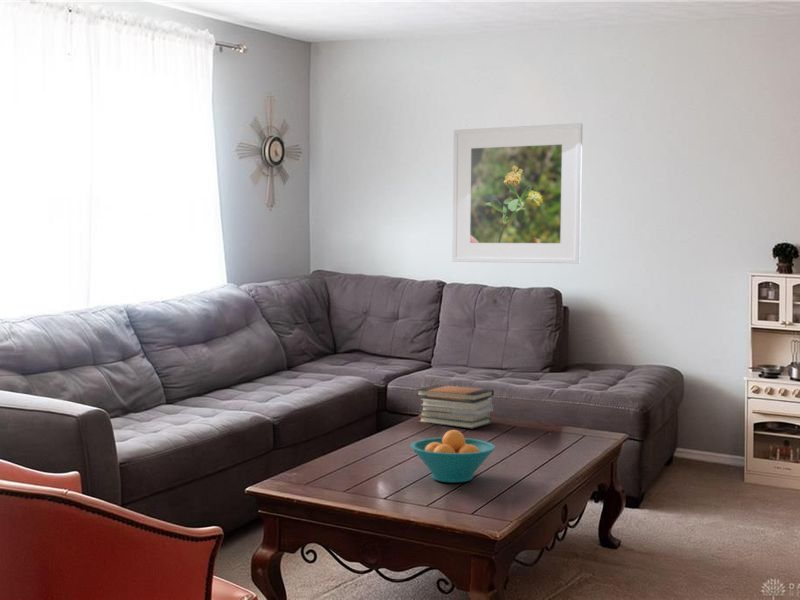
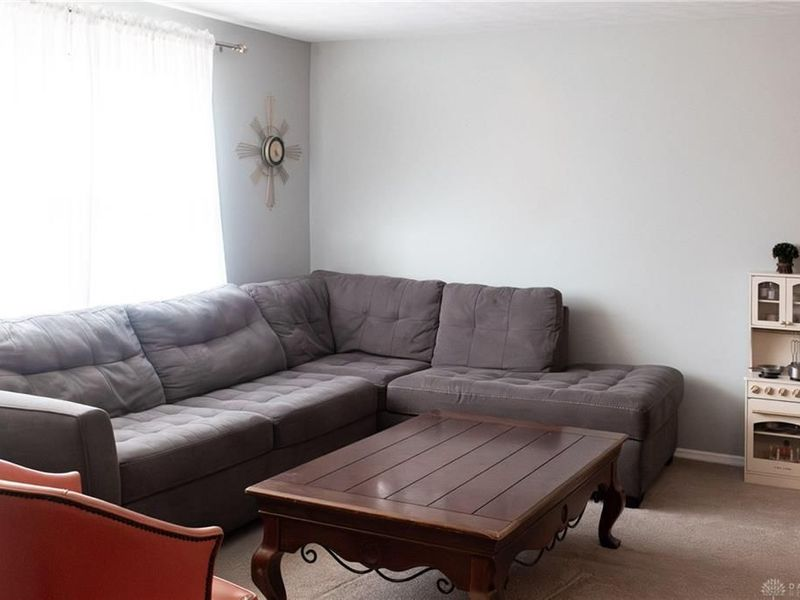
- fruit bowl [410,429,496,484]
- book stack [415,384,495,430]
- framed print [451,122,584,265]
